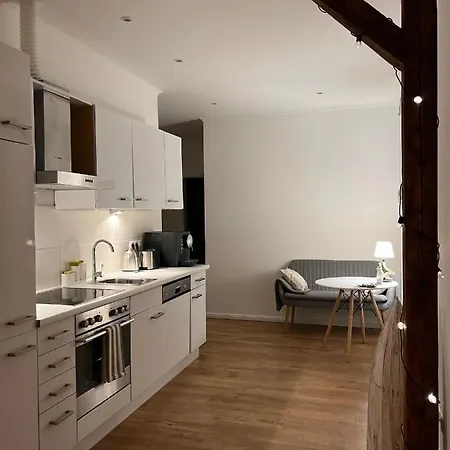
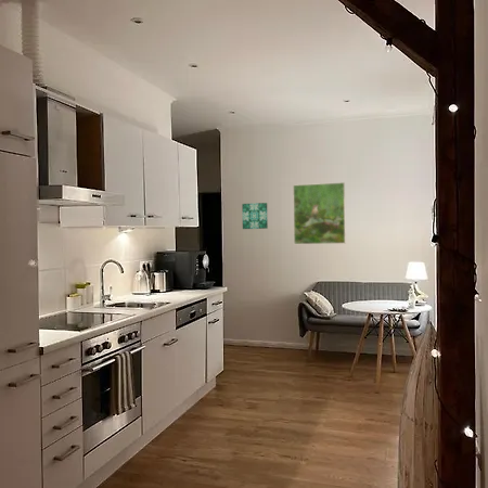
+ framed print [292,181,347,245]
+ wall art [241,202,269,230]
